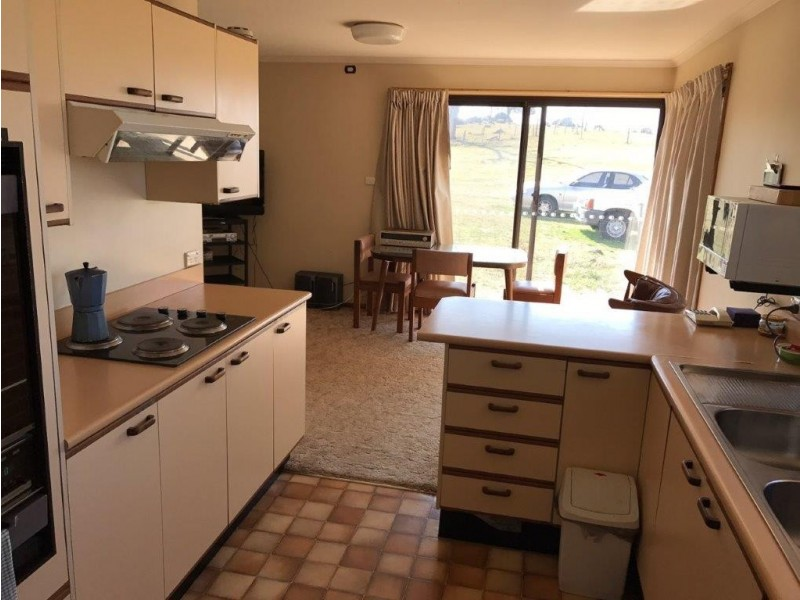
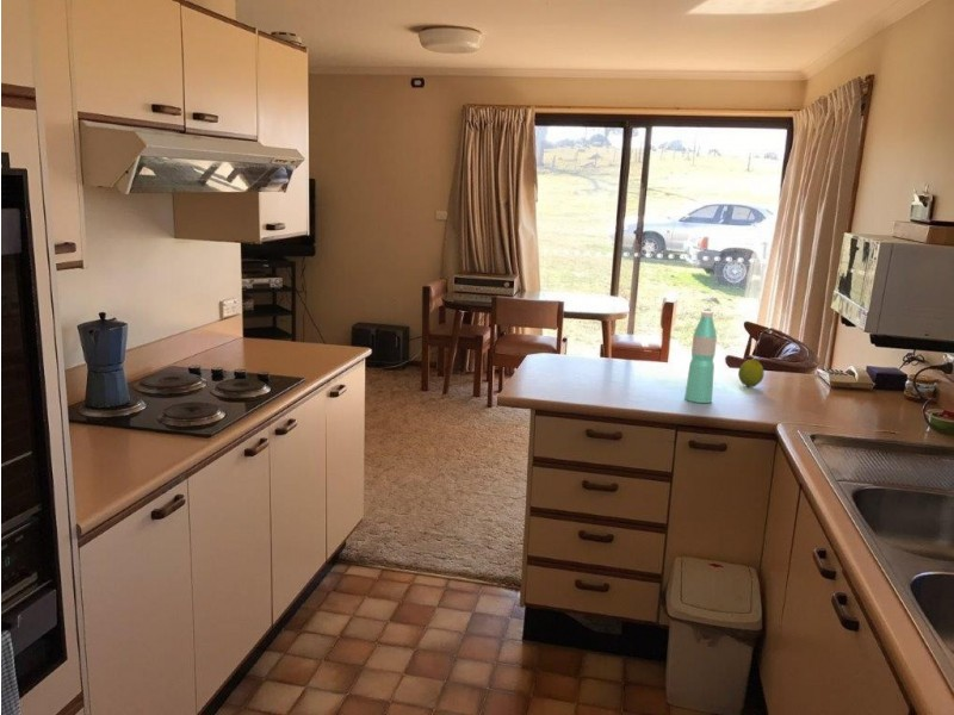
+ fruit [737,358,764,388]
+ water bottle [683,310,718,404]
